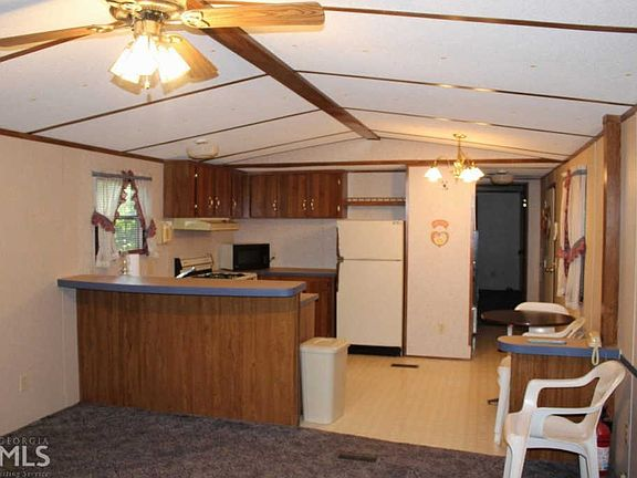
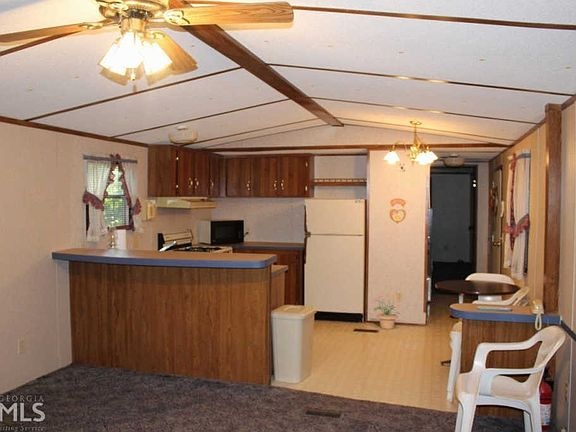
+ potted plant [373,292,401,330]
